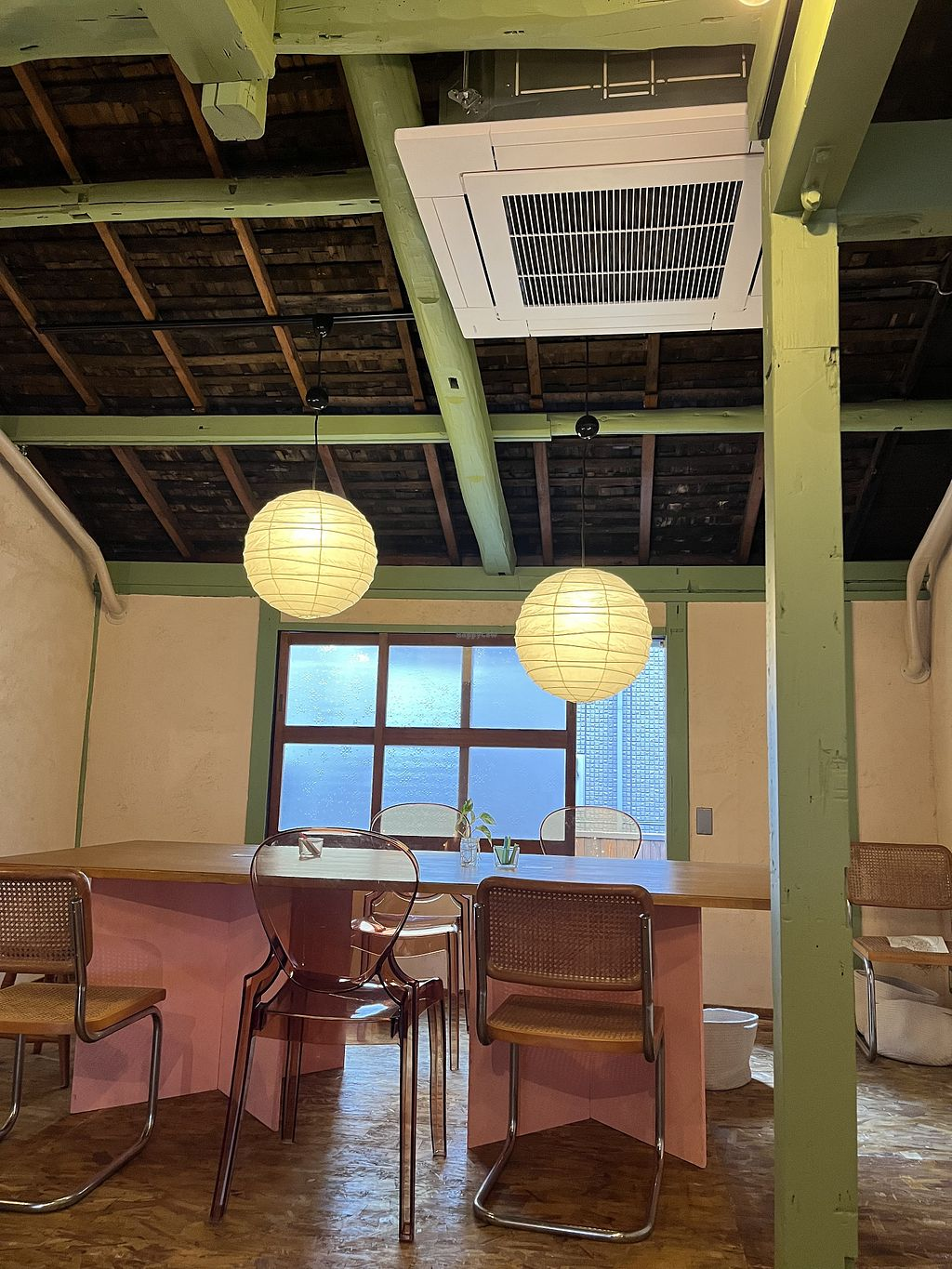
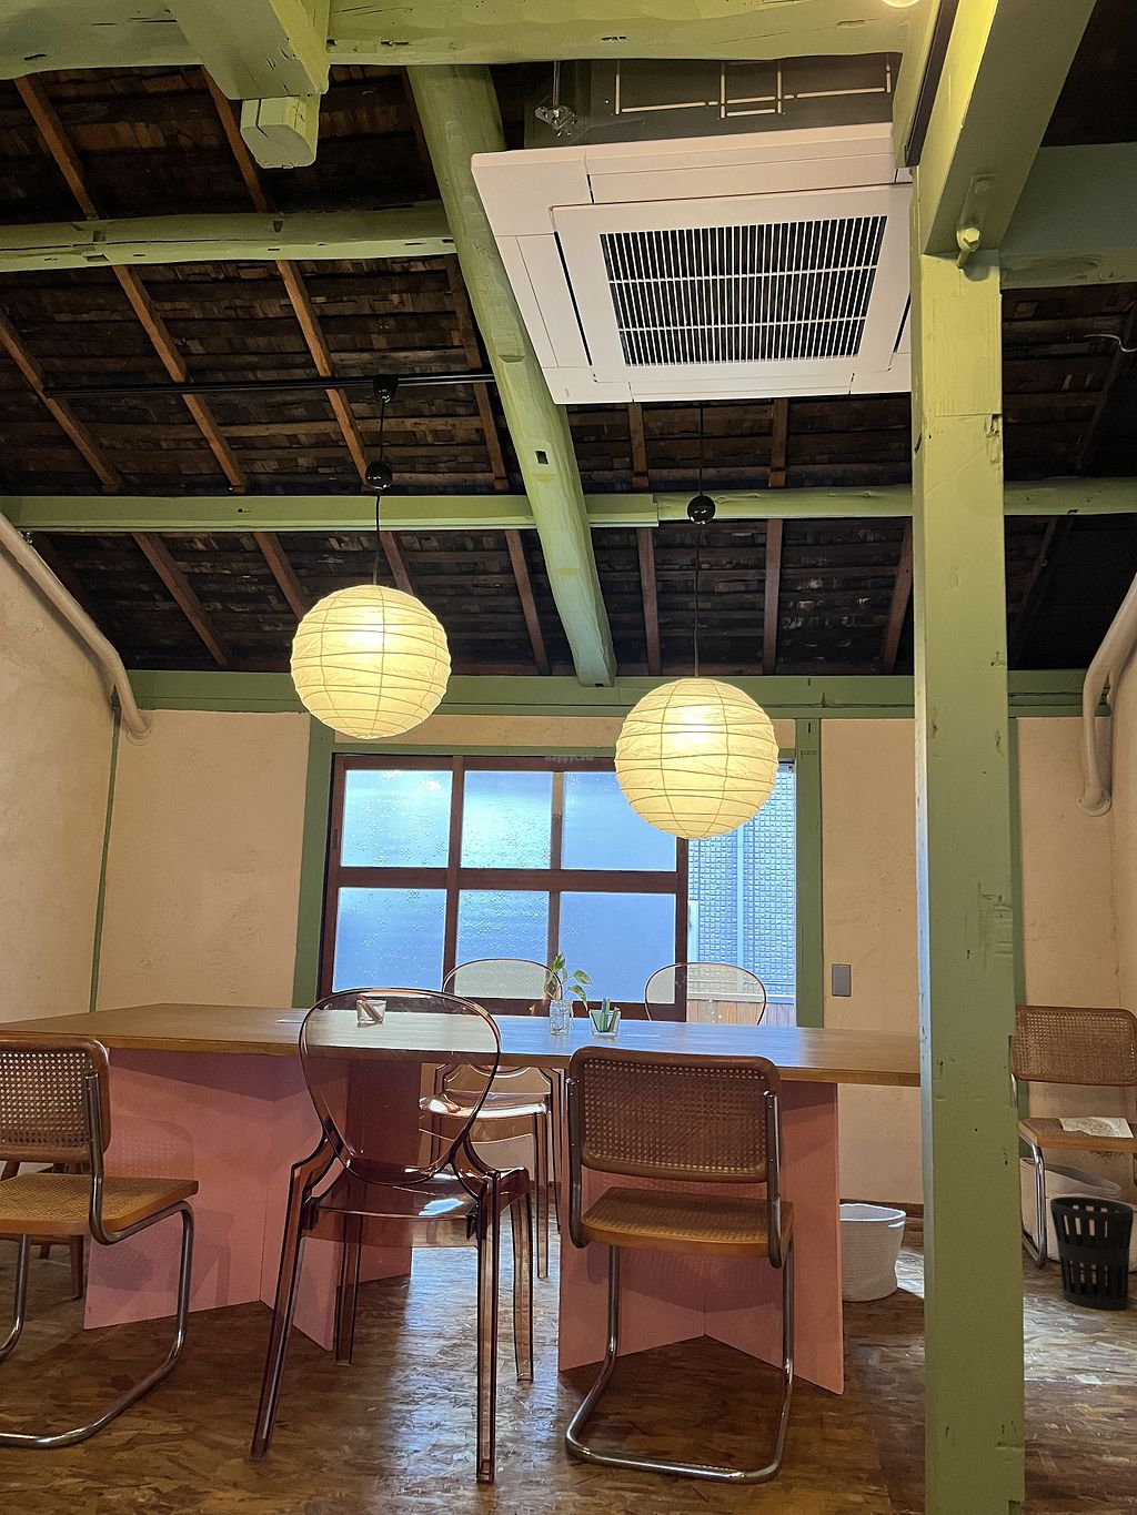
+ wastebasket [1050,1195,1135,1311]
